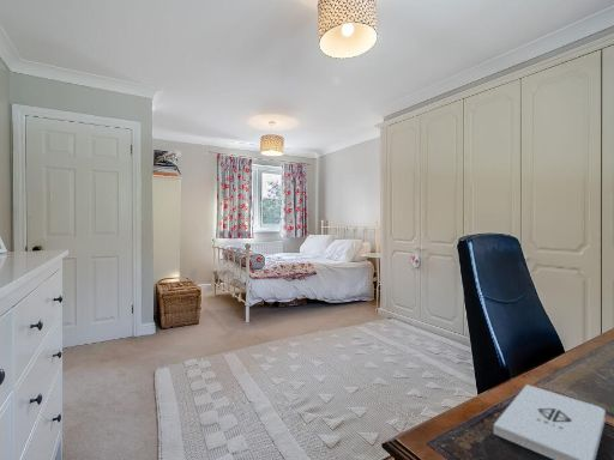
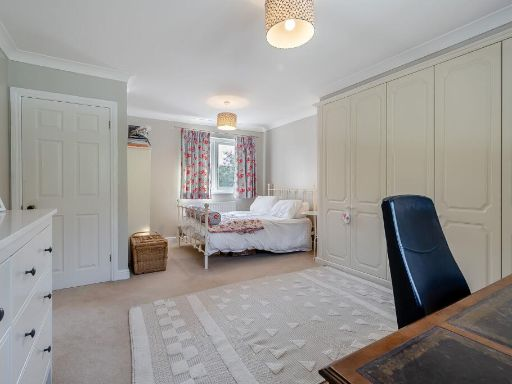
- notepad [493,383,607,460]
